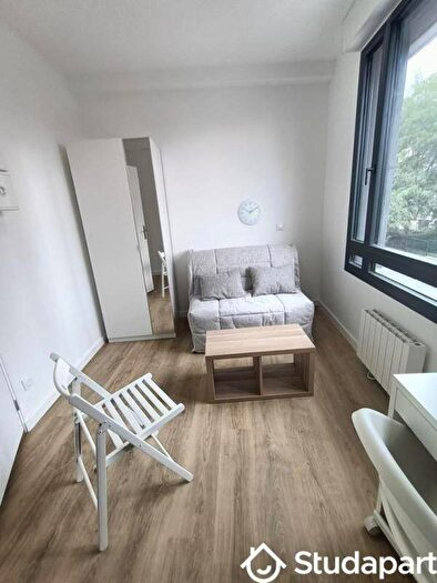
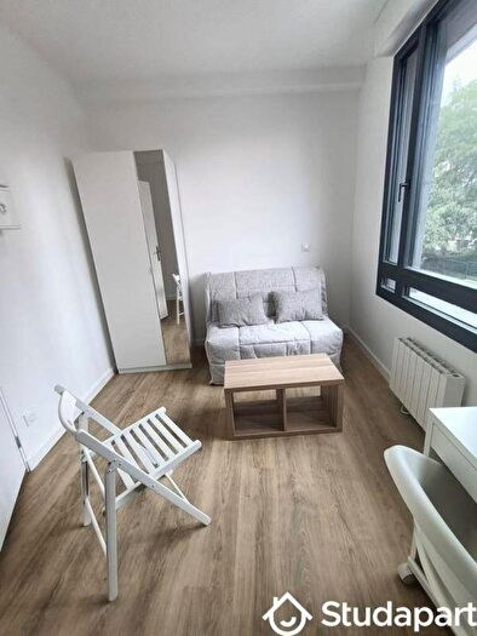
- wall clock [237,198,264,227]
